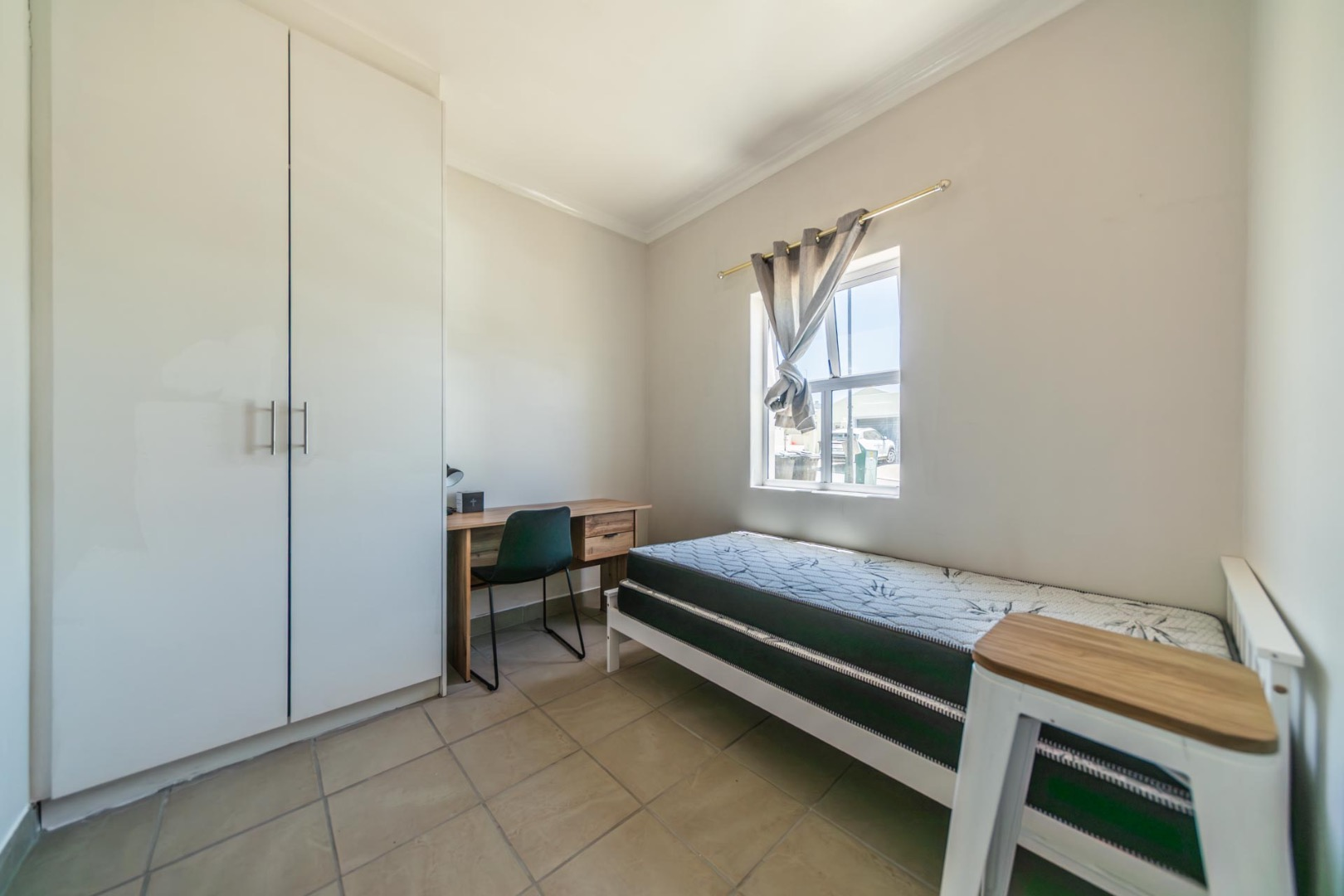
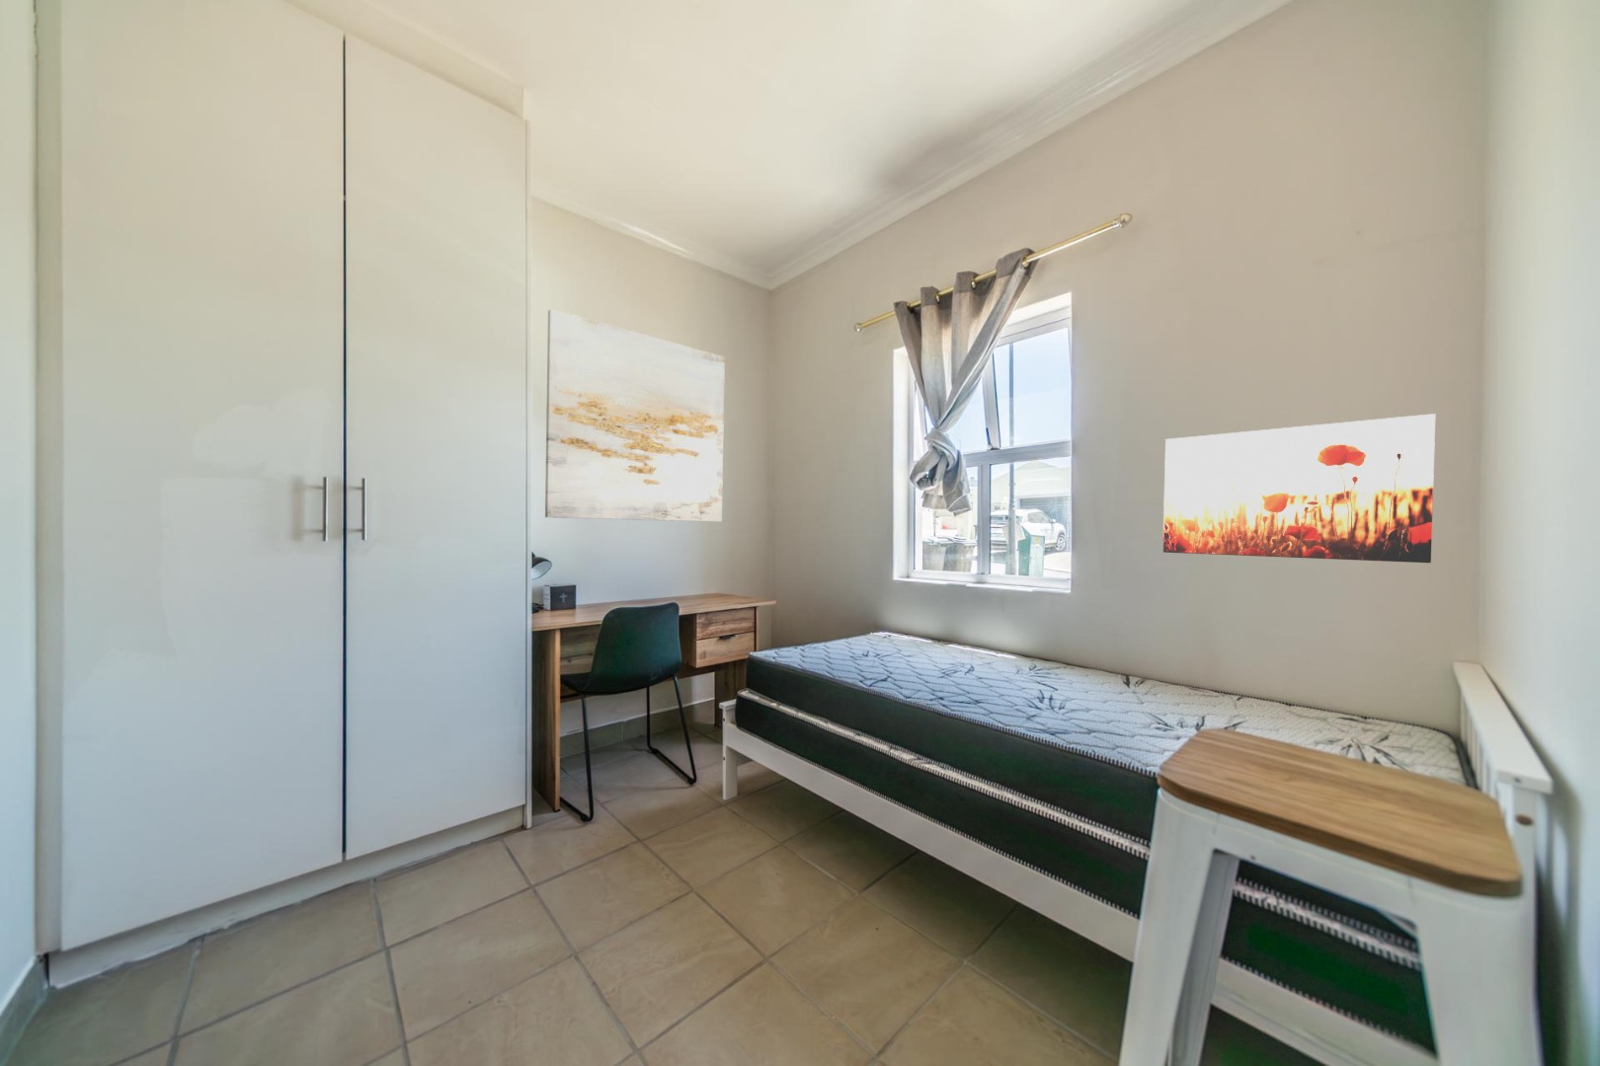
+ wall art [544,308,726,523]
+ wall art [1162,413,1436,564]
